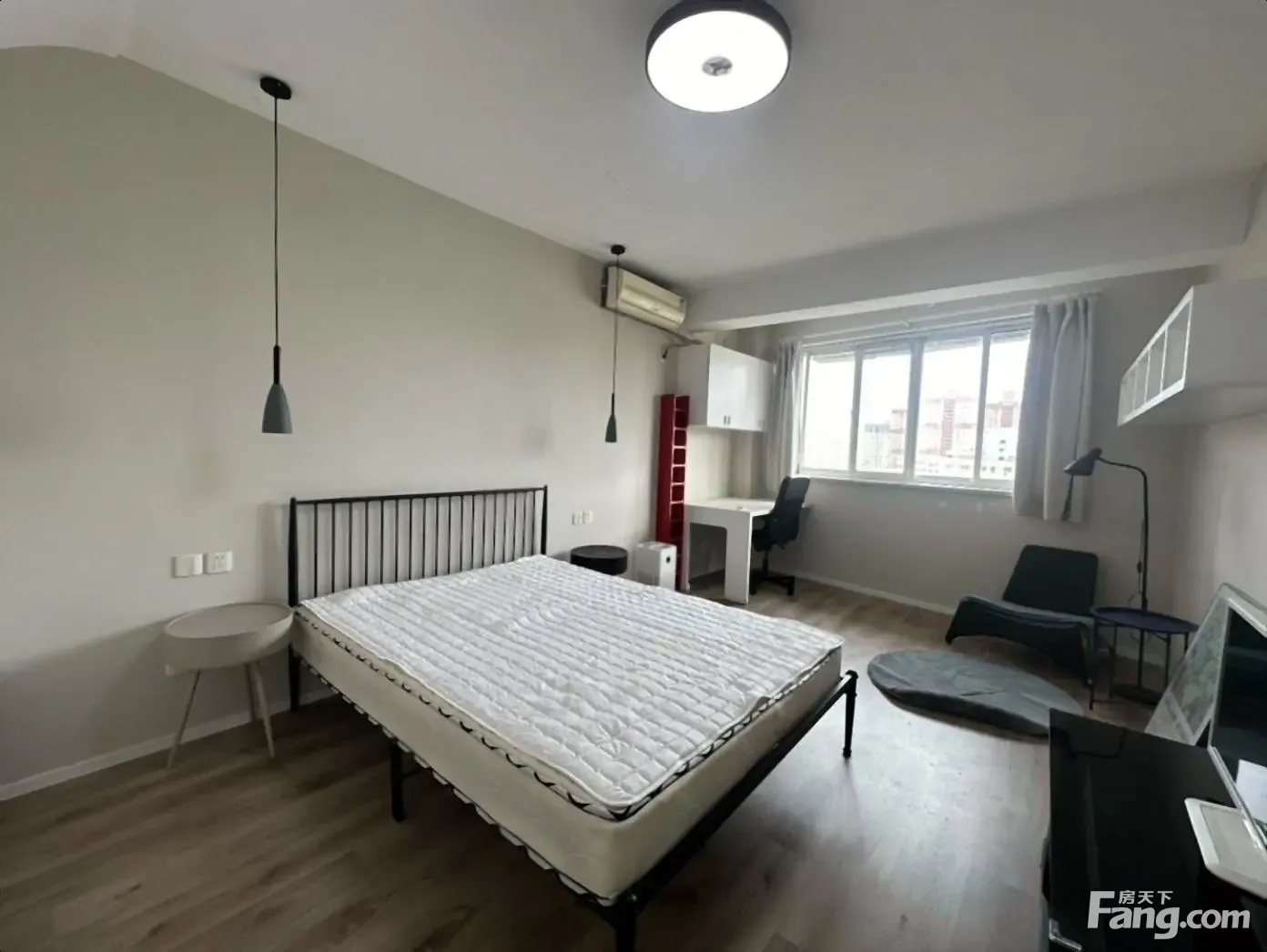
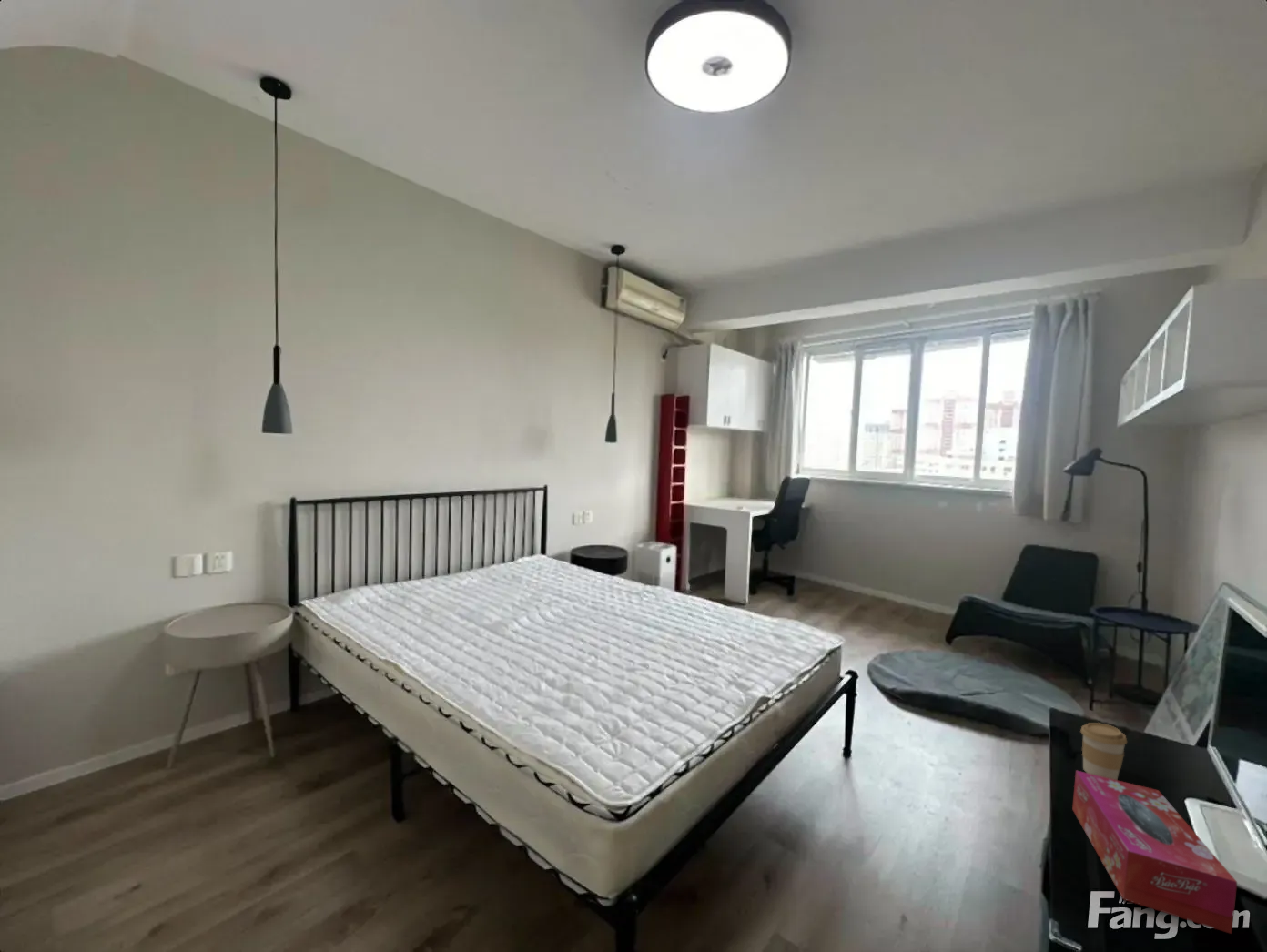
+ coffee cup [1079,722,1128,780]
+ tissue box [1071,769,1238,935]
